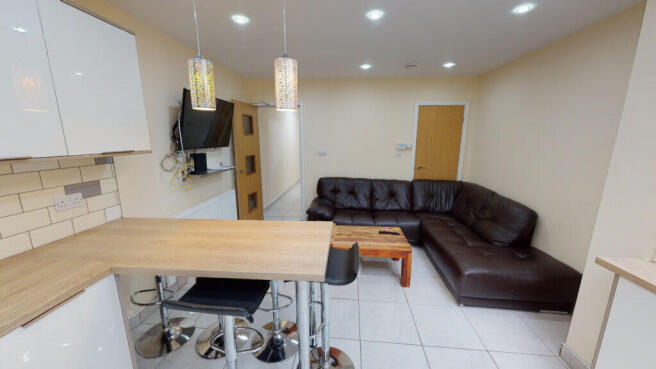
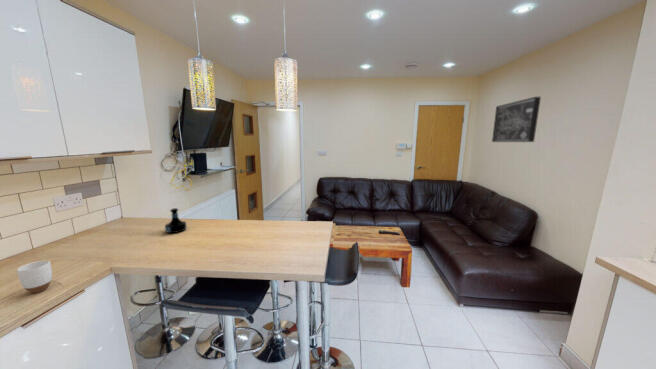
+ tequila bottle [164,207,188,234]
+ wall art [491,96,542,143]
+ mug [16,260,53,294]
